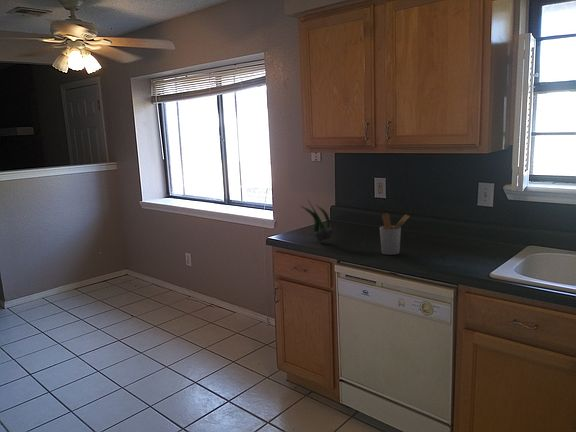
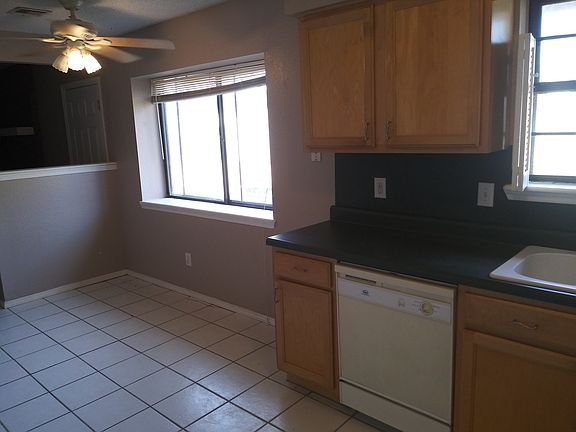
- plant [300,198,334,243]
- utensil holder [379,212,411,256]
